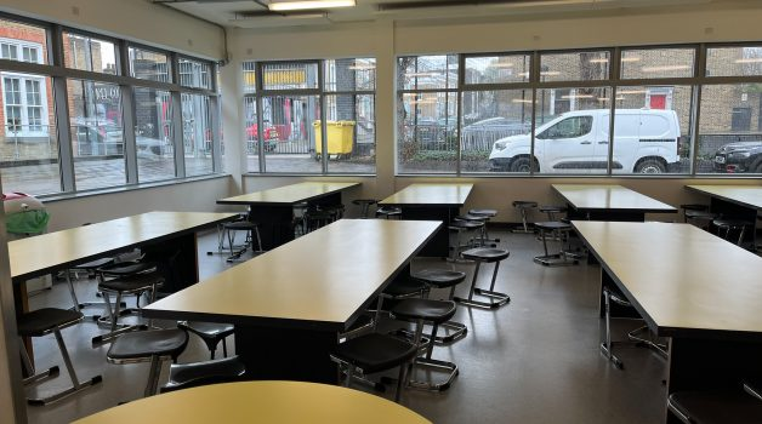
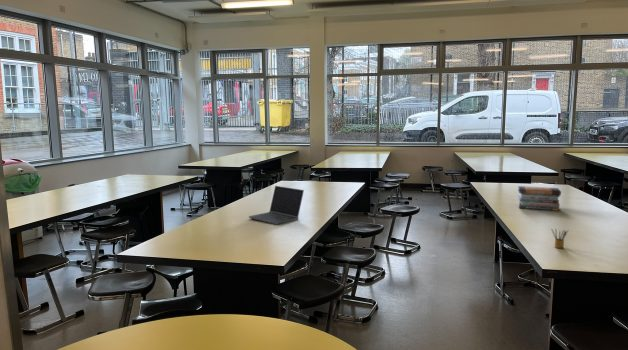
+ pencil box [551,227,569,249]
+ book stack [516,185,562,212]
+ laptop computer [248,185,305,226]
